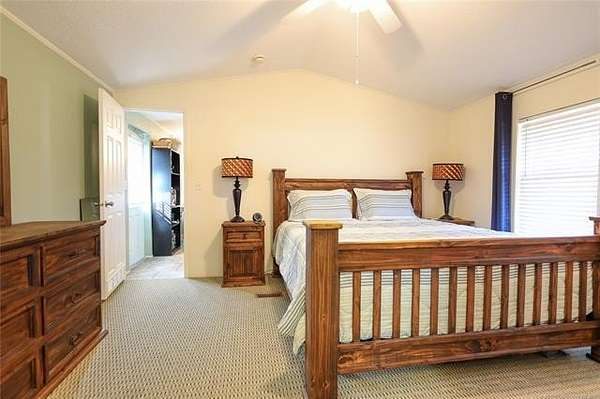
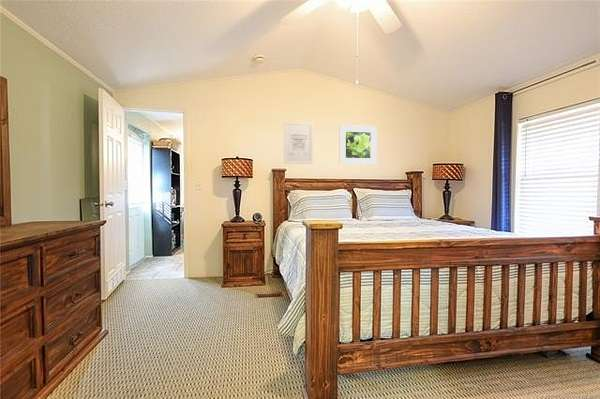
+ wall art [283,121,314,165]
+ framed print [338,124,378,166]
